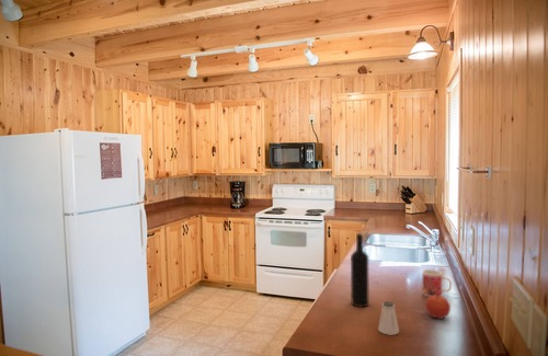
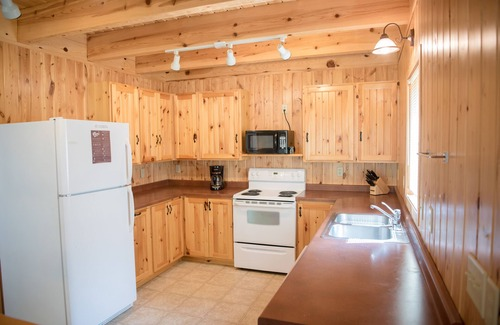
- mug [422,268,453,298]
- apple [424,291,452,320]
- saltshaker [377,300,400,336]
- wine bottle [350,232,370,308]
